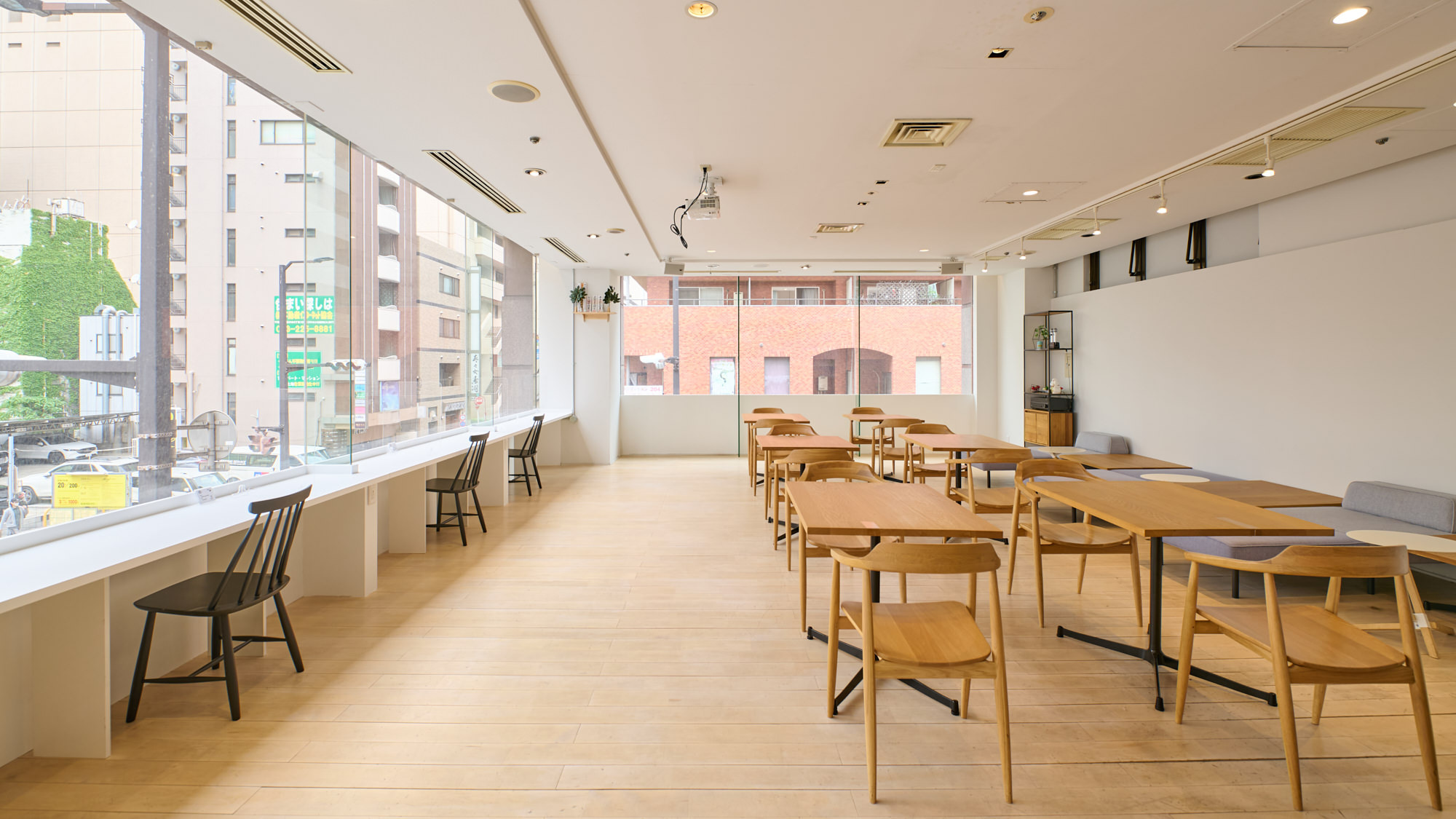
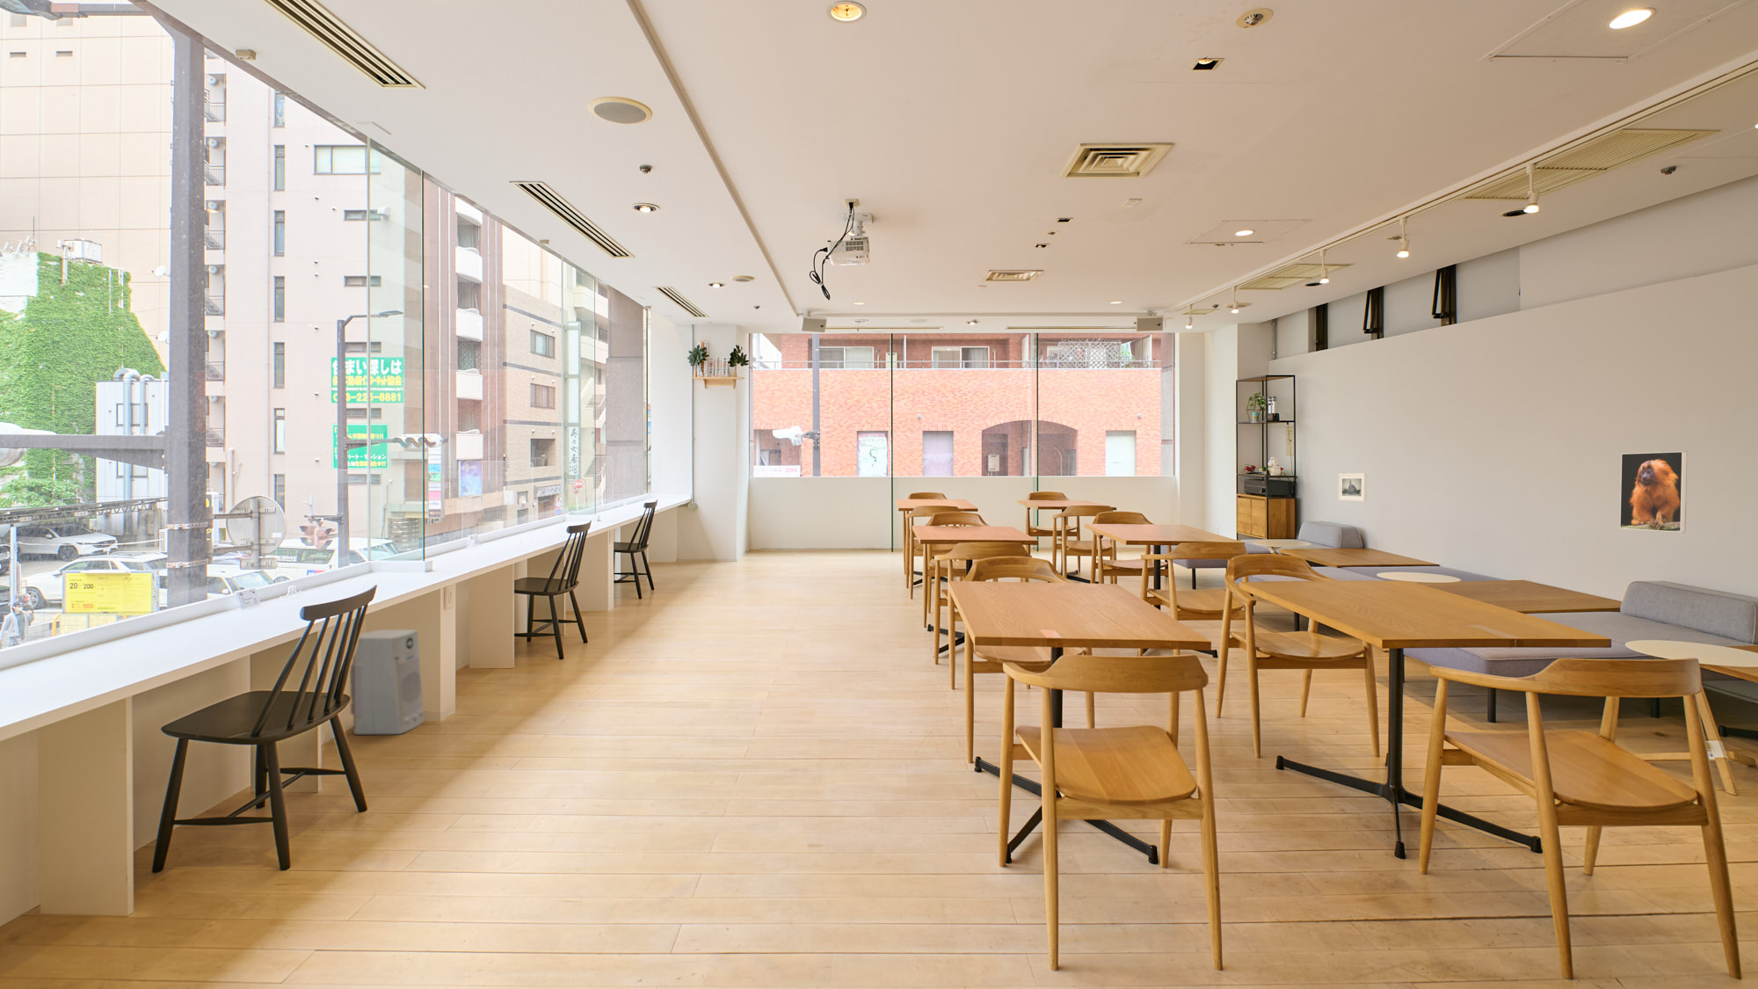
+ air purifier [349,629,425,735]
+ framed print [1619,450,1688,534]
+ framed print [1338,472,1368,502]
